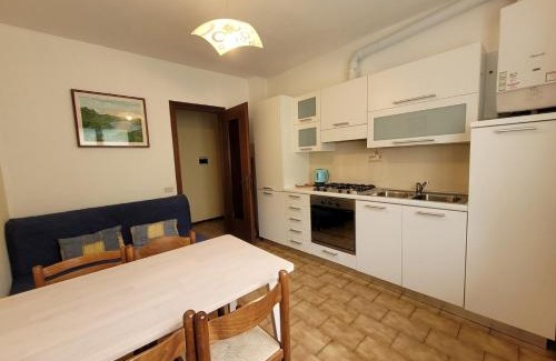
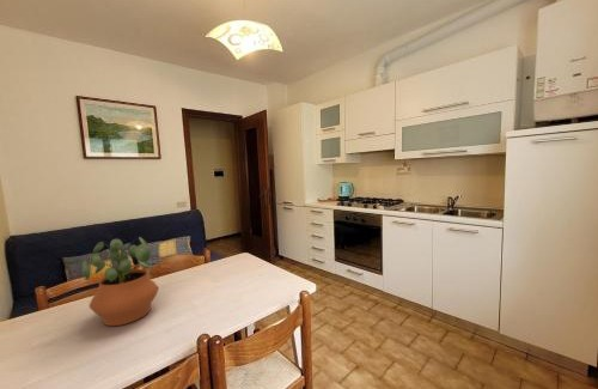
+ potted plant [81,236,160,327]
